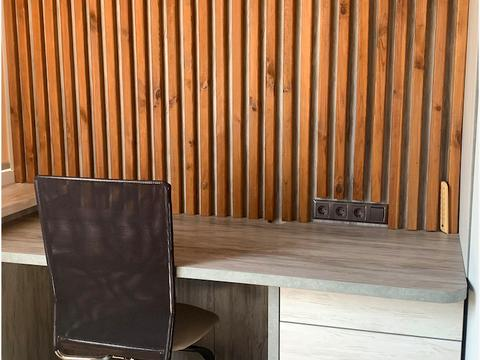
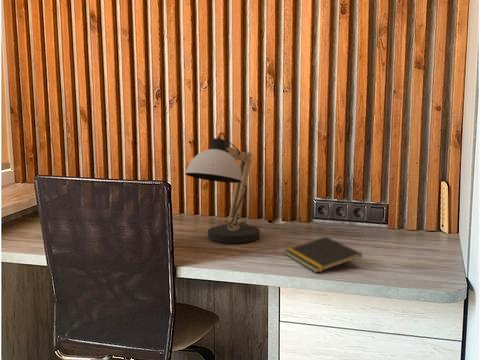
+ notepad [283,236,363,274]
+ desk lamp [184,132,261,244]
